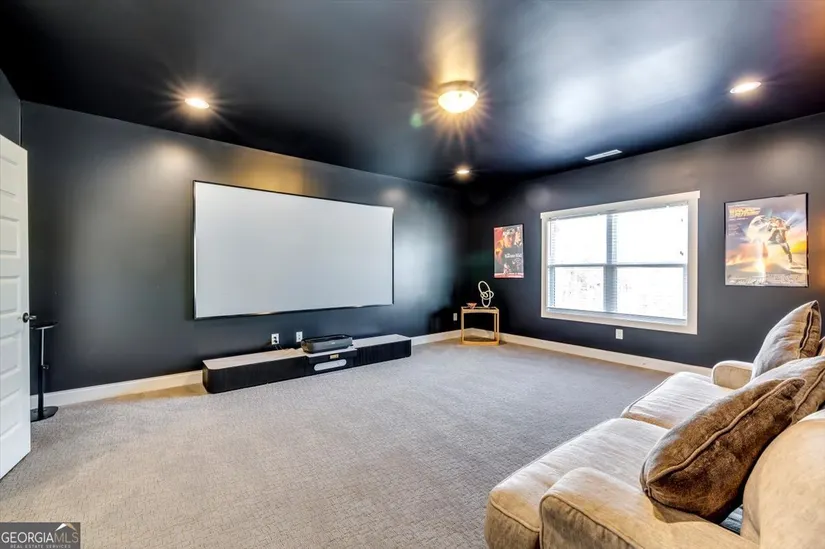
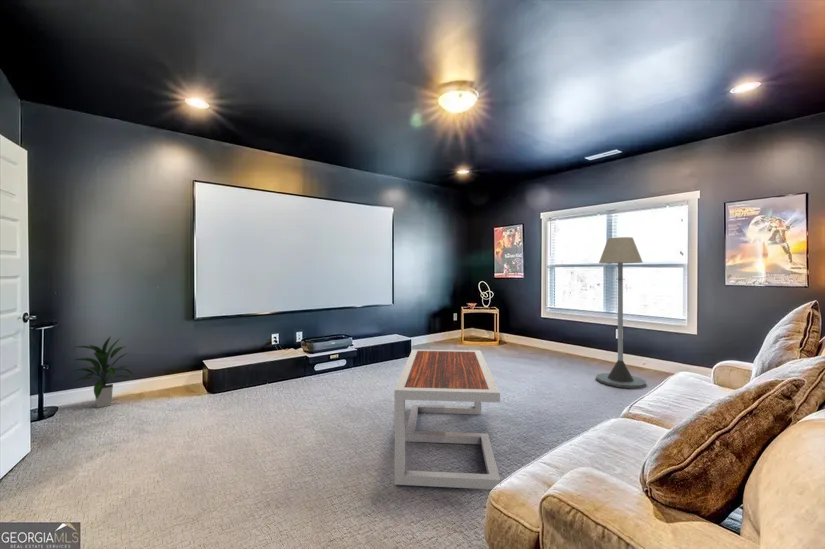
+ coffee table [393,348,501,490]
+ indoor plant [68,335,134,409]
+ floor lamp [595,236,647,389]
